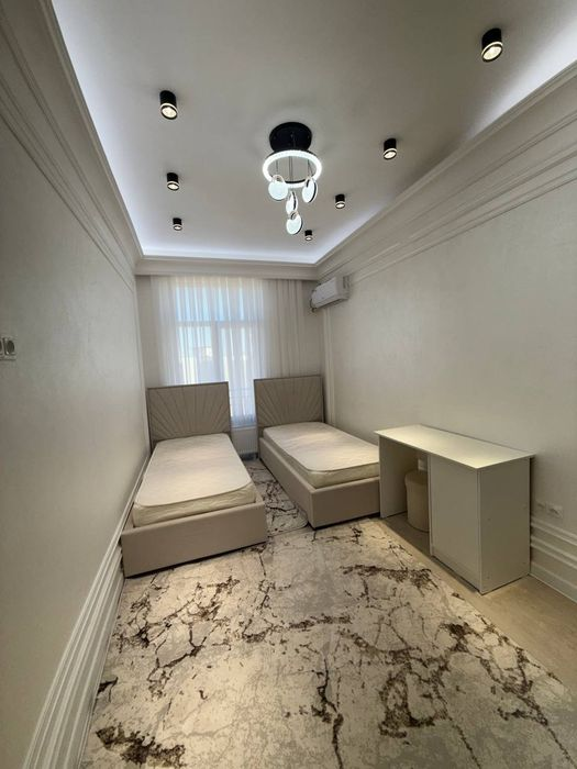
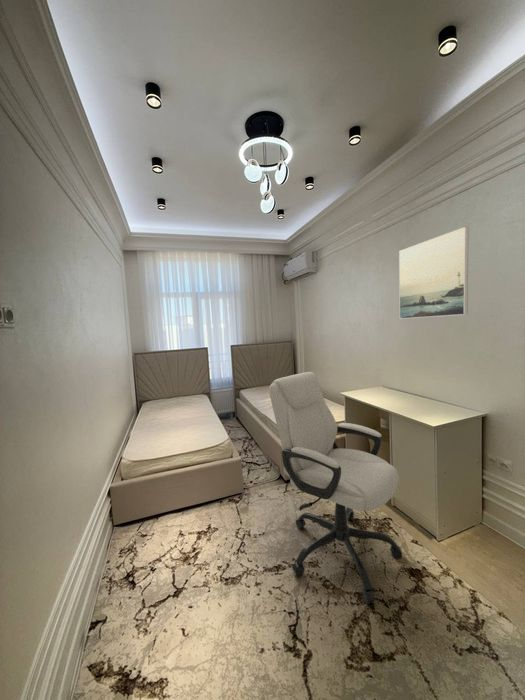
+ chair [268,371,403,605]
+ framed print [398,226,469,320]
